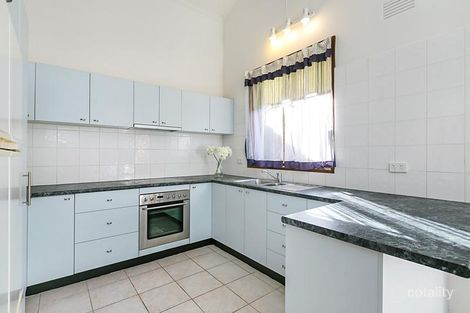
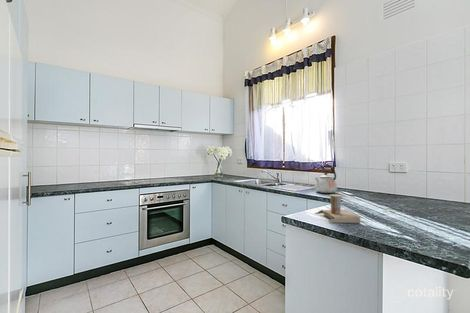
+ kettle [314,167,338,194]
+ cup [314,193,361,224]
